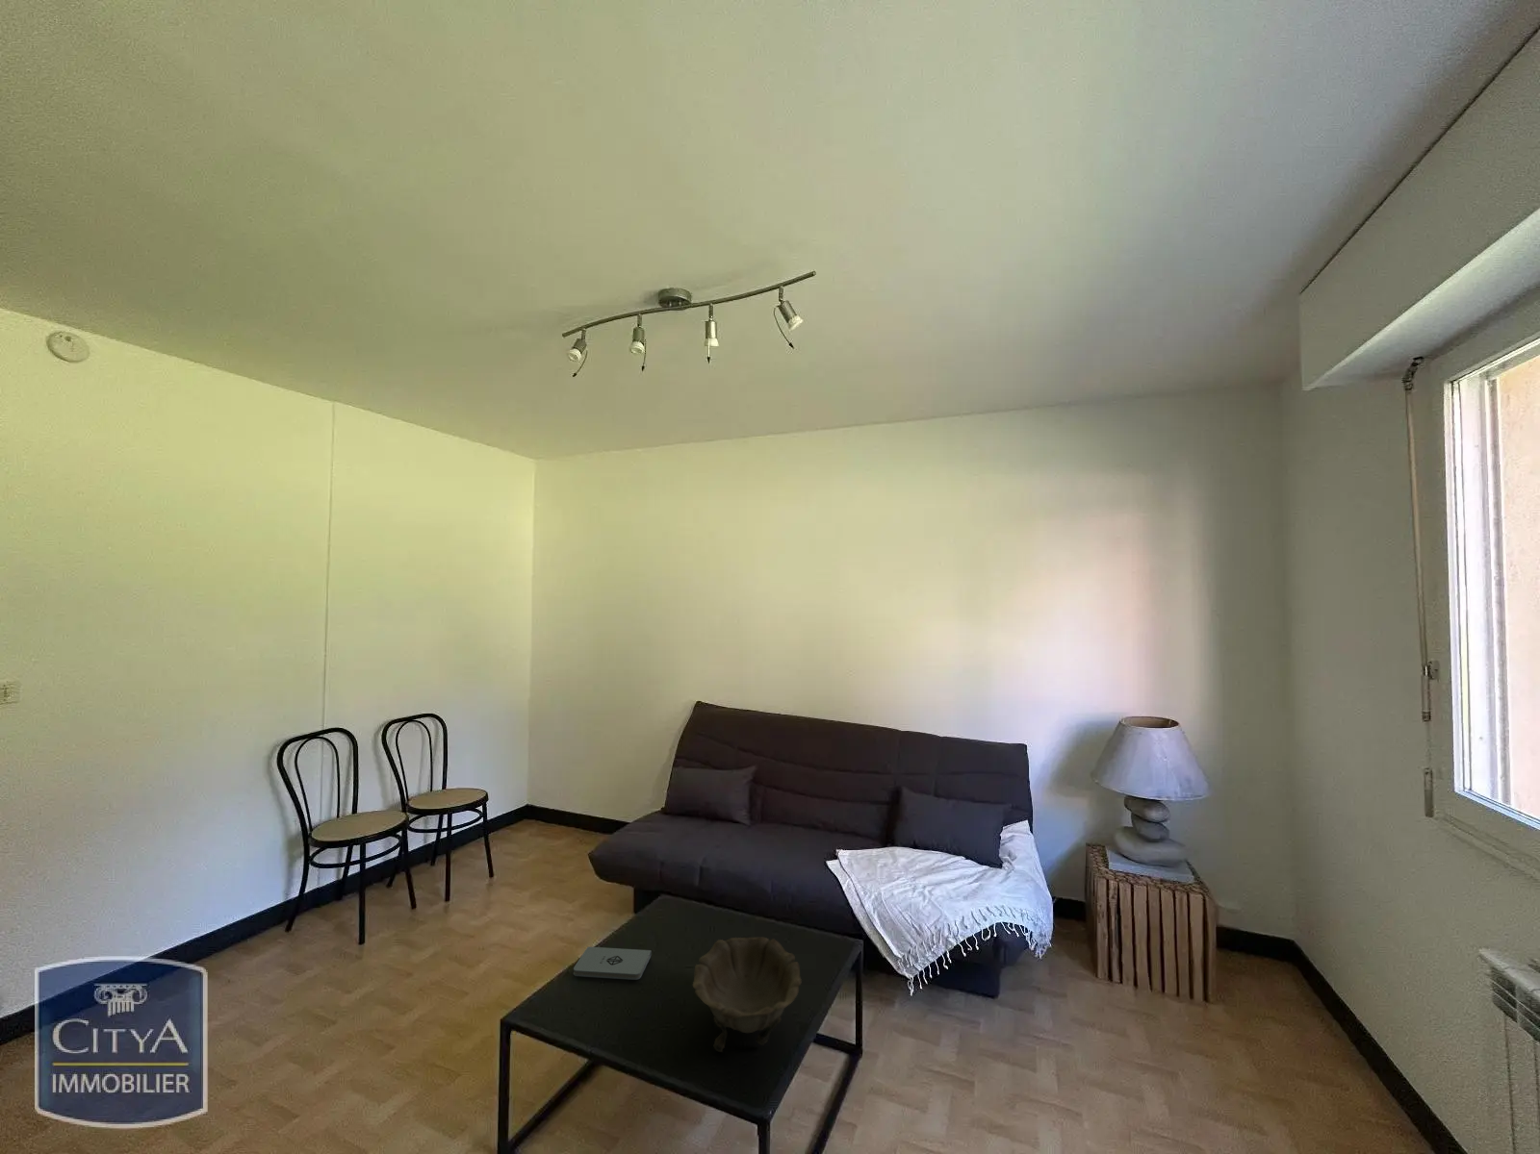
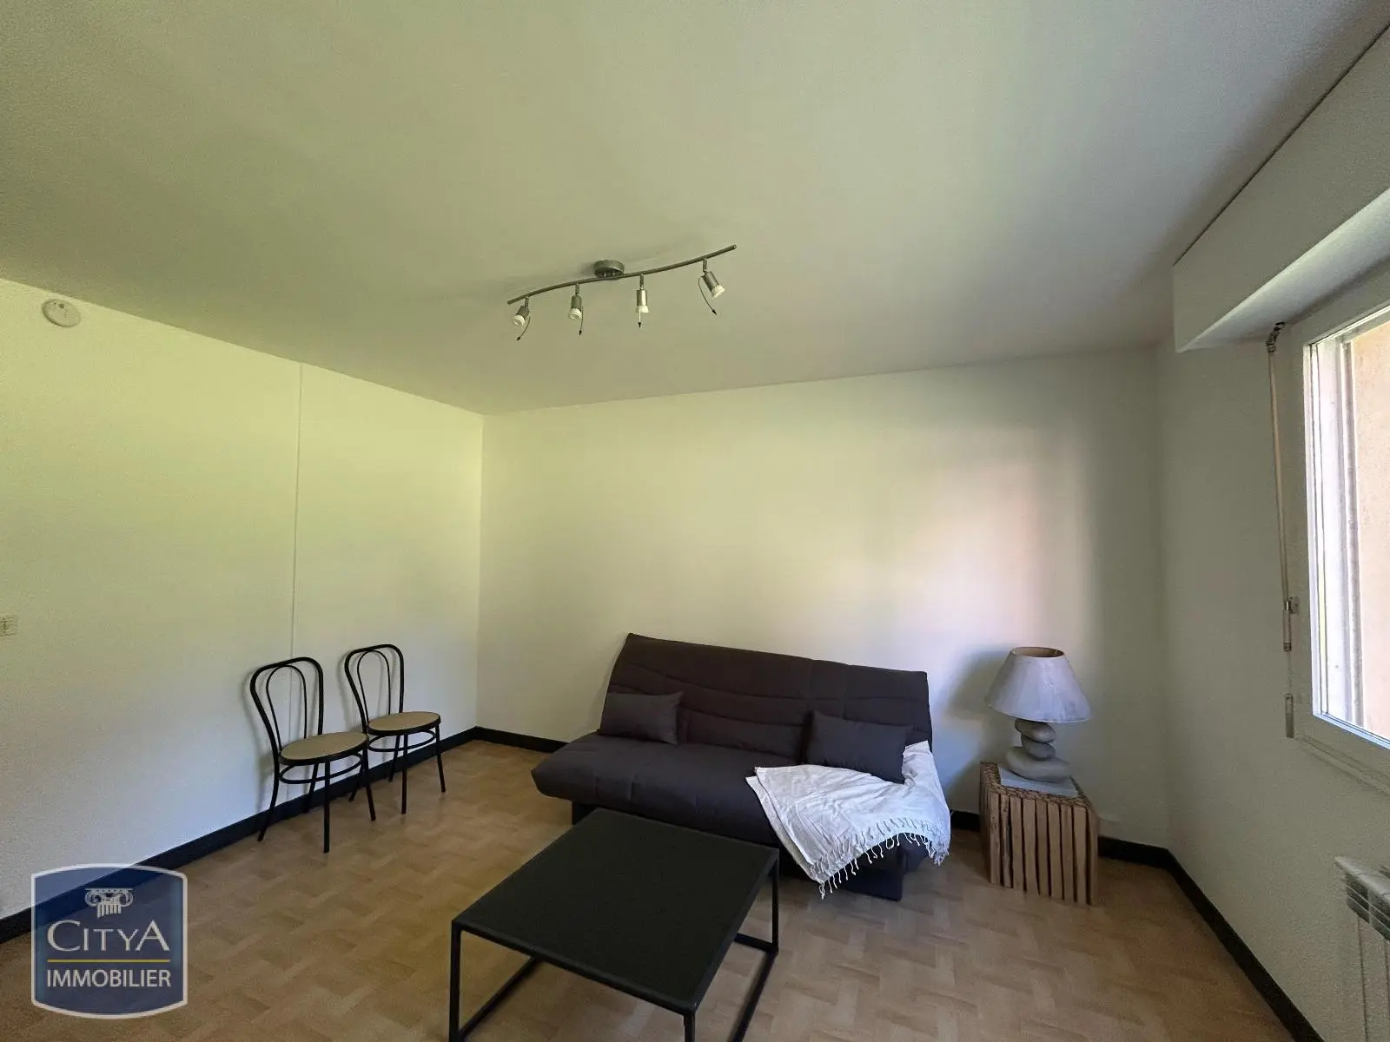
- decorative bowl [692,937,803,1053]
- notepad [572,947,652,981]
